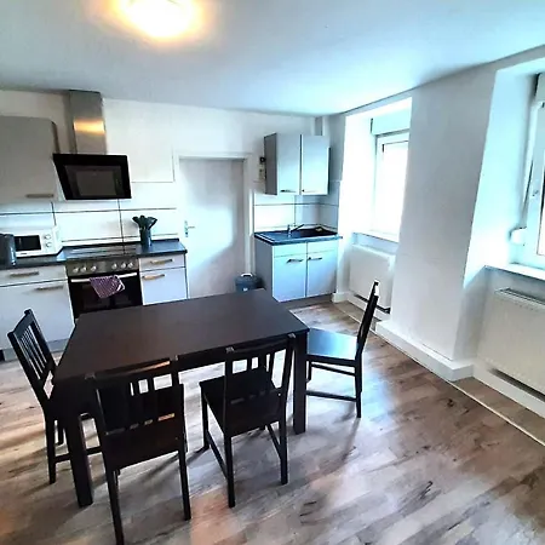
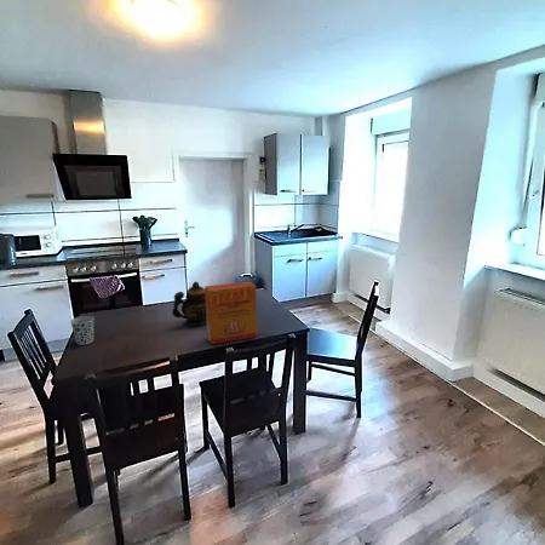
+ cereal box [203,280,258,345]
+ teapot [171,281,207,328]
+ cup [69,315,96,346]
